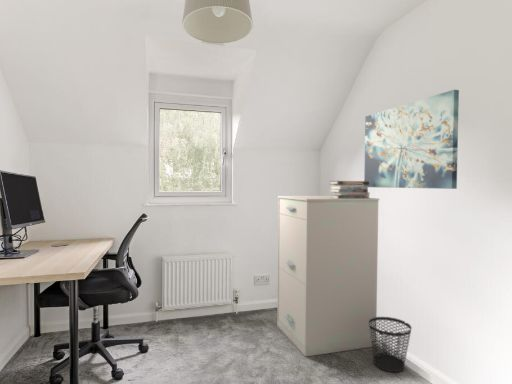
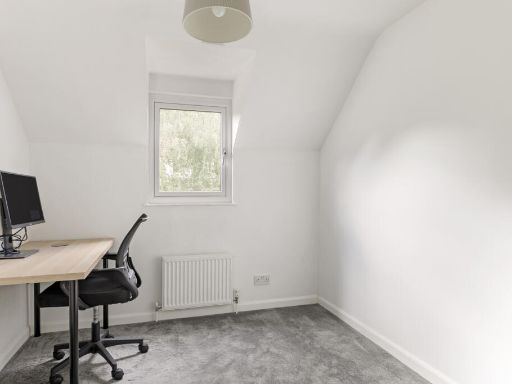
- filing cabinet [276,195,380,358]
- wall art [363,89,460,190]
- wastebasket [368,316,413,373]
- book stack [328,180,370,199]
